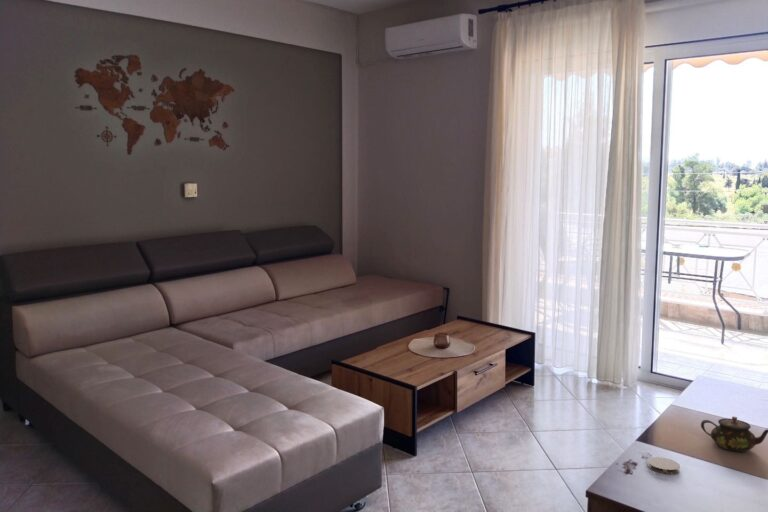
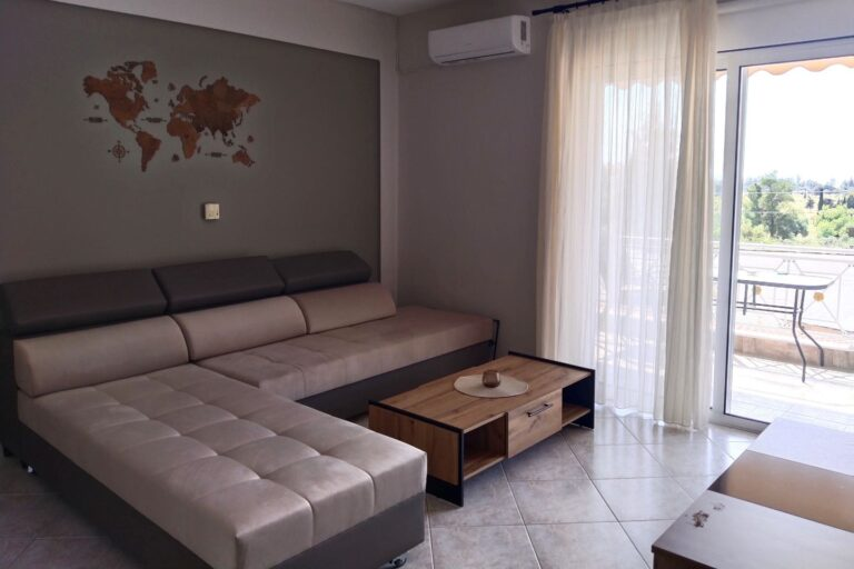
- coaster [647,456,681,475]
- teapot [700,416,768,453]
